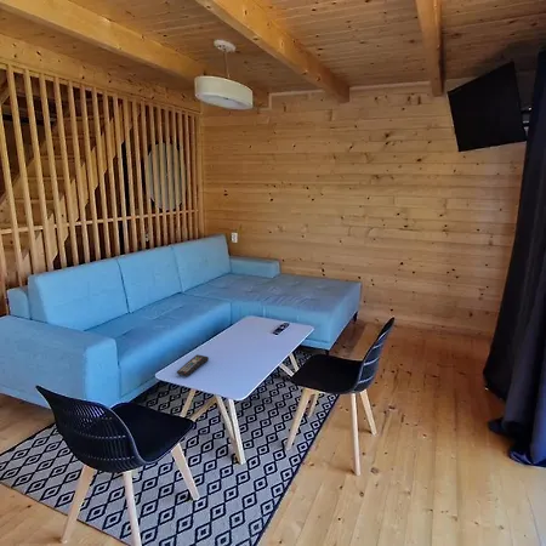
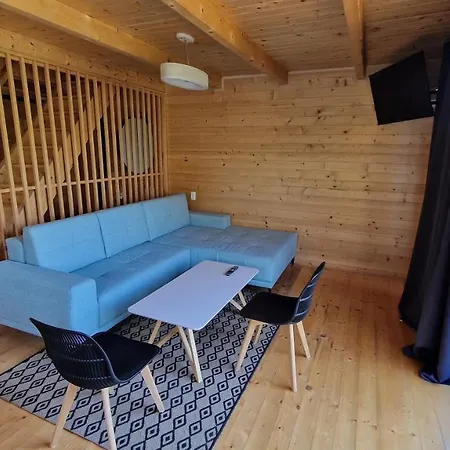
- remote control [176,353,210,377]
